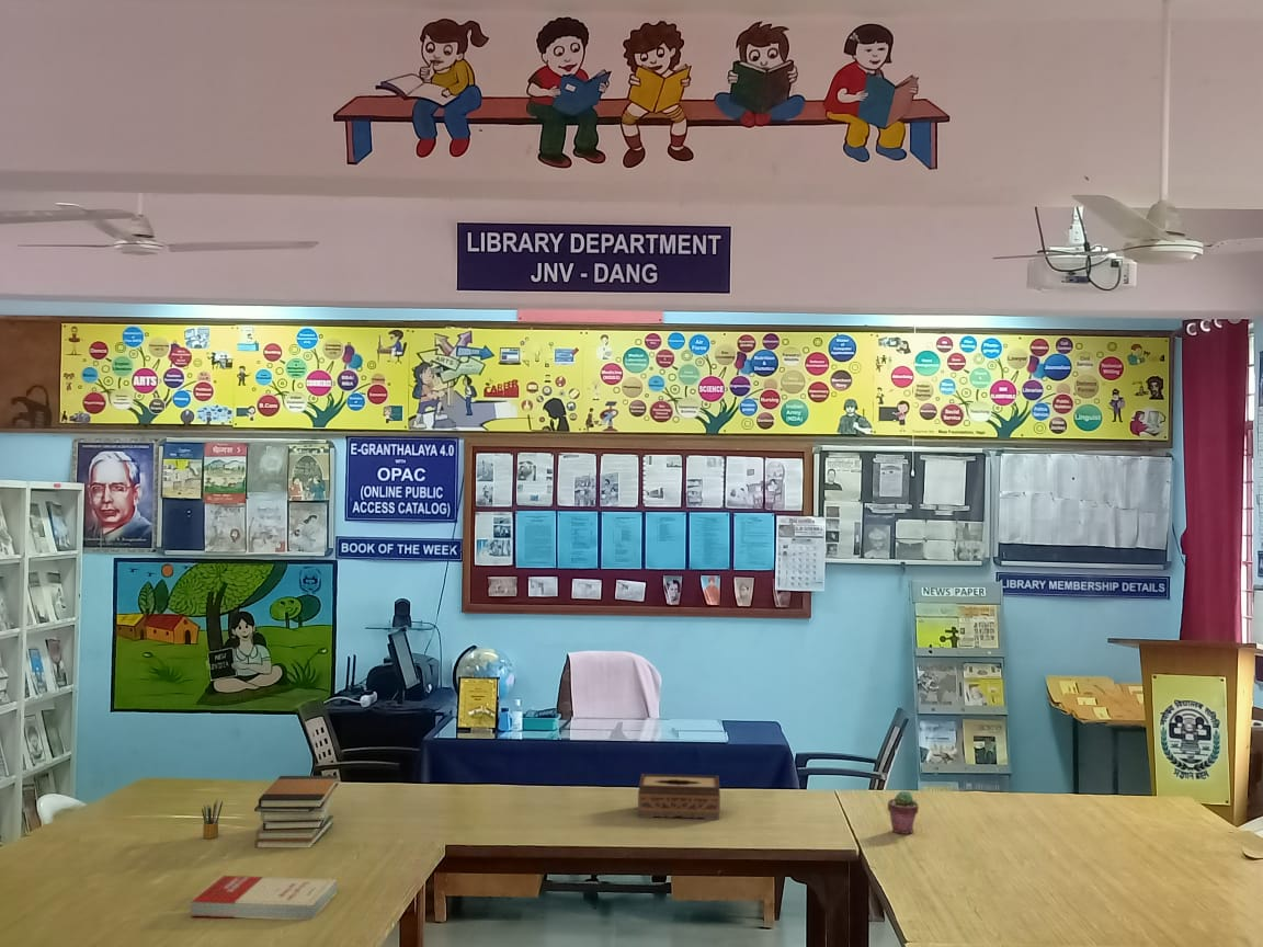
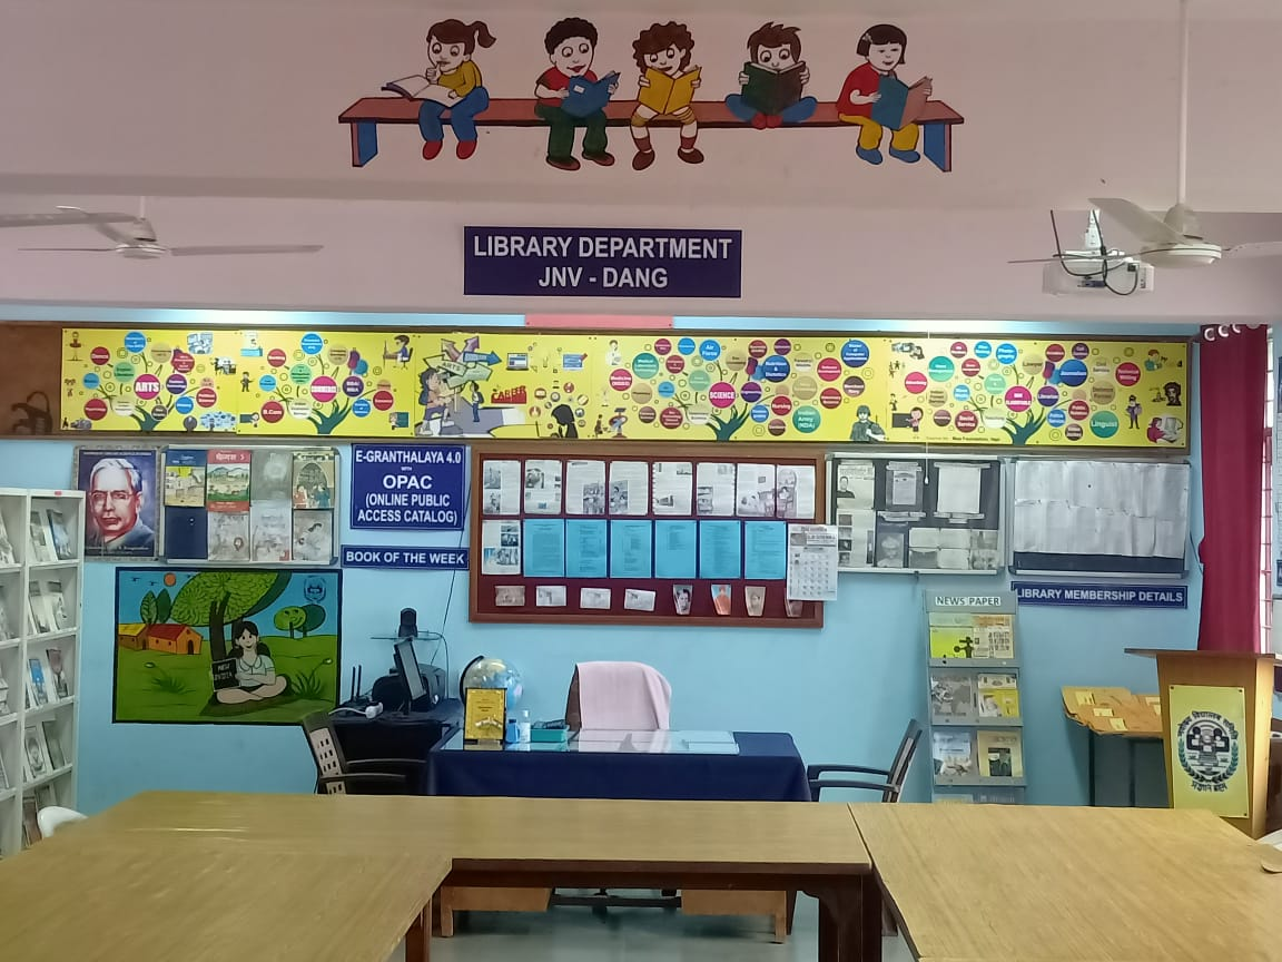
- book stack [253,775,339,849]
- potted succulent [887,790,920,835]
- tissue box [637,773,721,821]
- pencil box [201,799,224,840]
- book [190,875,338,921]
